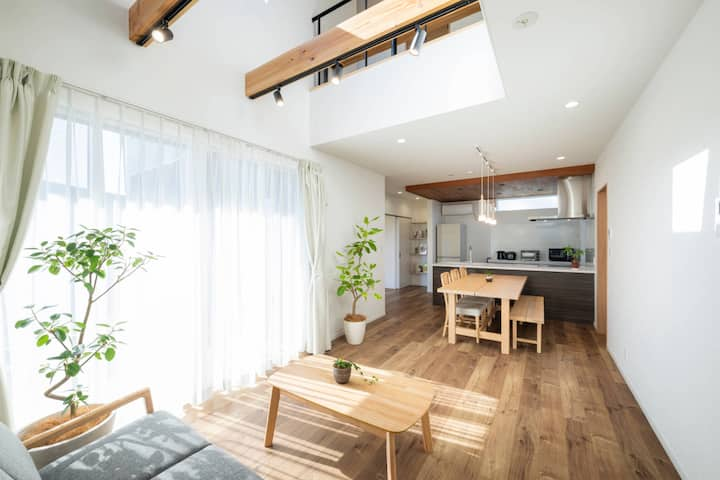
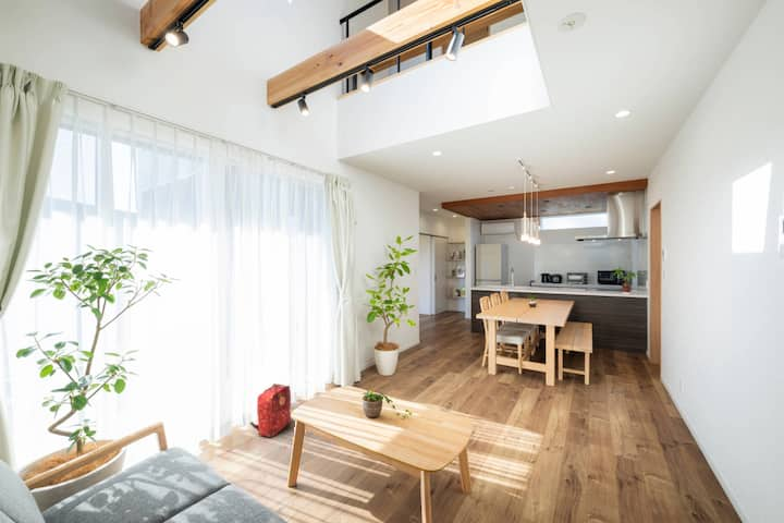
+ backpack [248,382,292,438]
